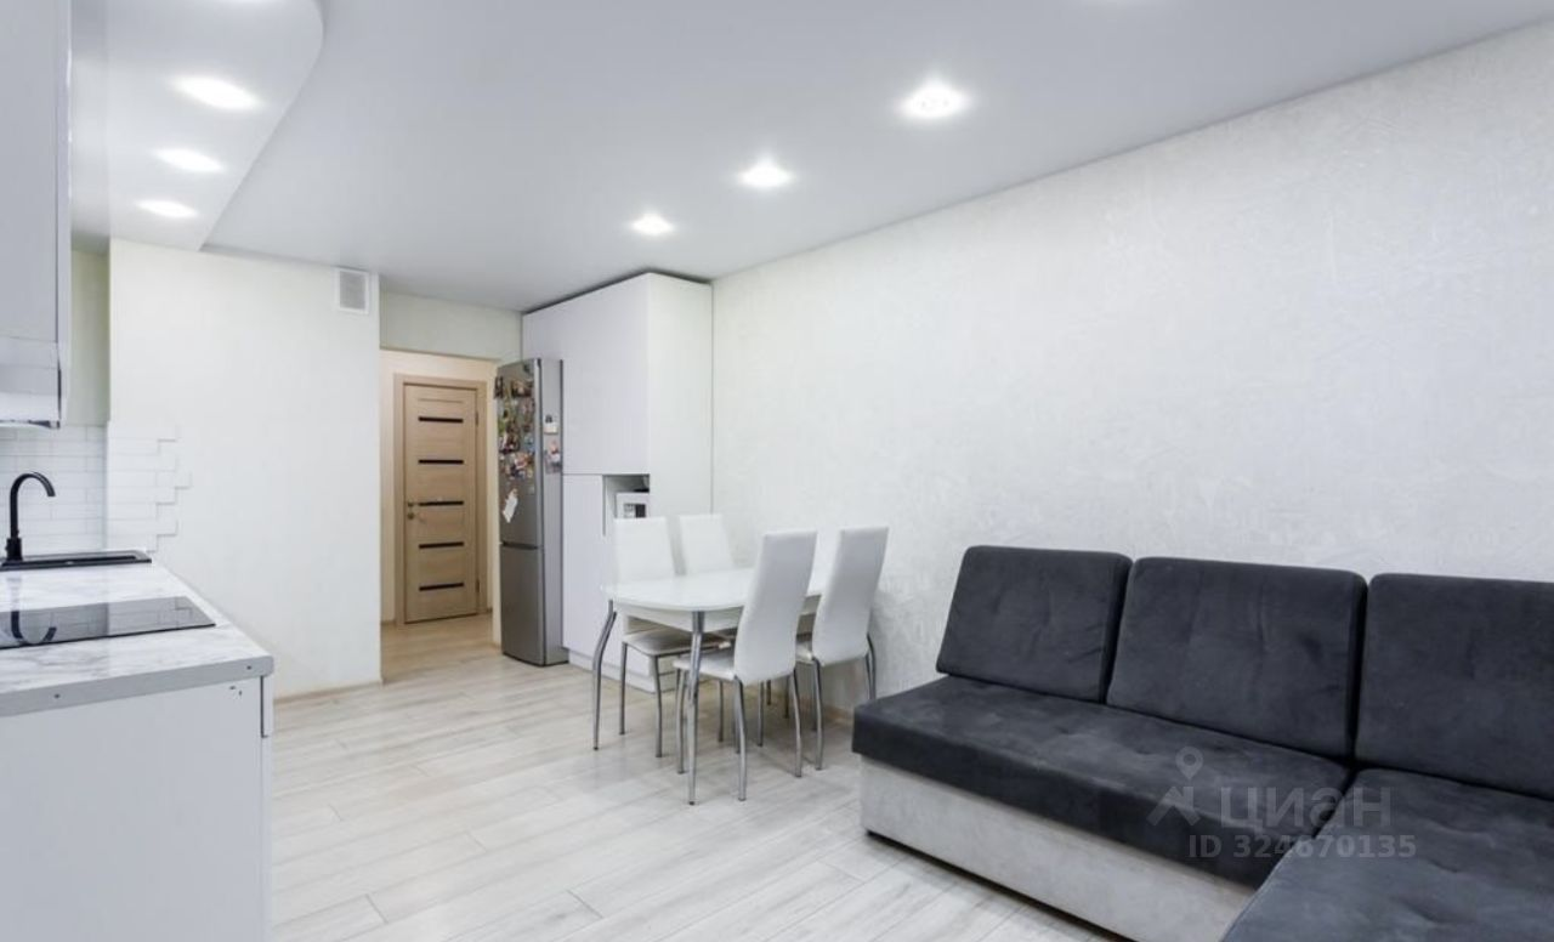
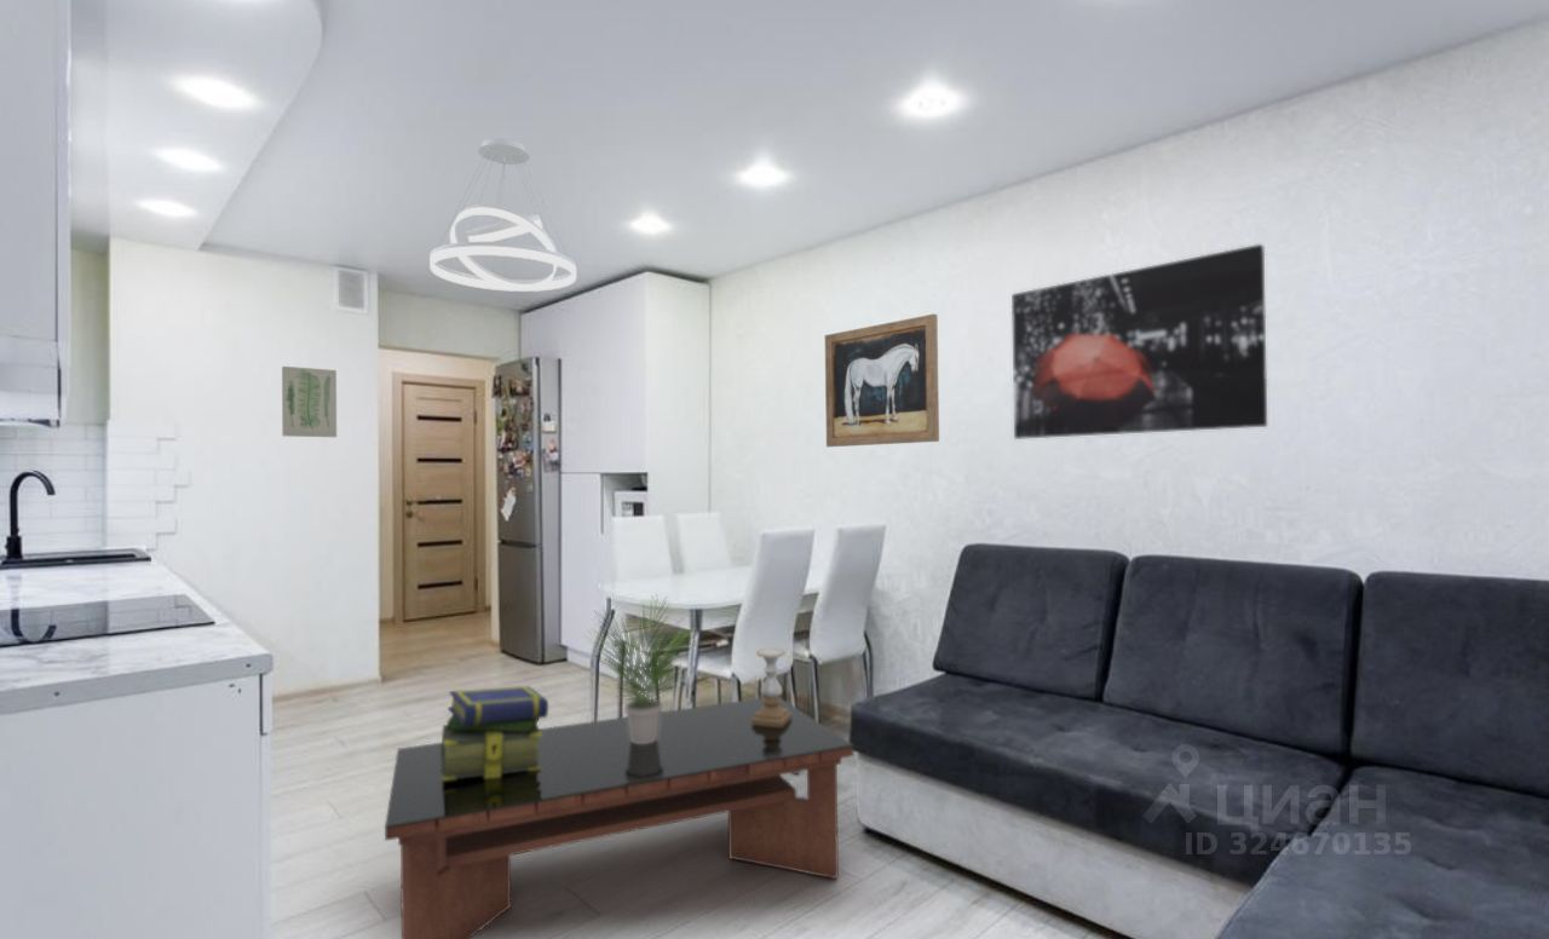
+ coffee table [384,696,854,939]
+ pendant light [428,137,577,293]
+ wall art [1010,243,1268,440]
+ candle holder [752,647,791,727]
+ wall art [281,365,338,438]
+ potted plant [582,592,702,744]
+ wall art [824,312,940,448]
+ stack of books [440,685,549,780]
